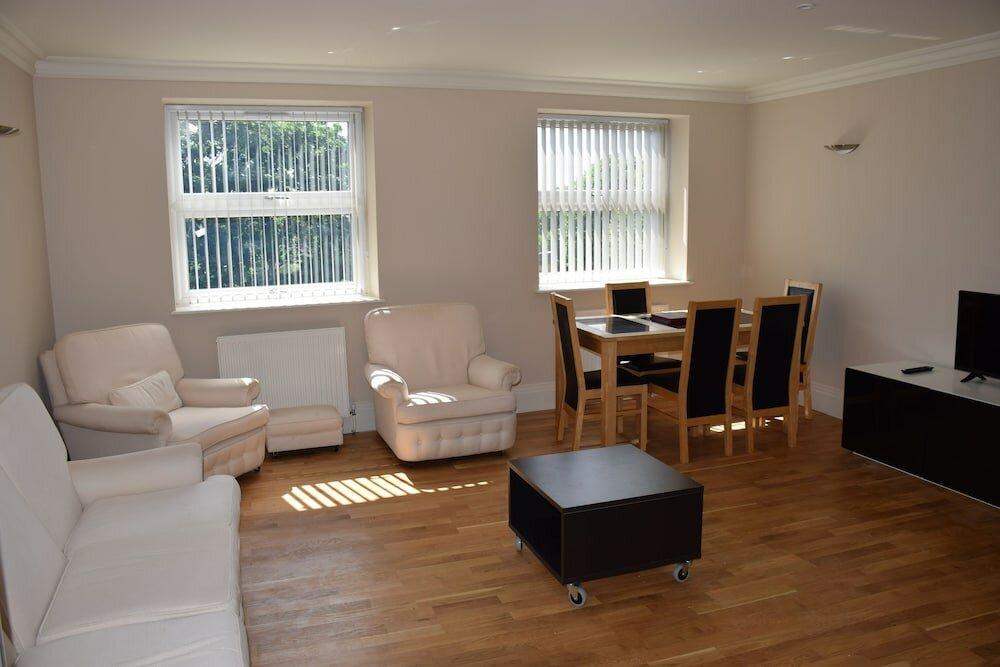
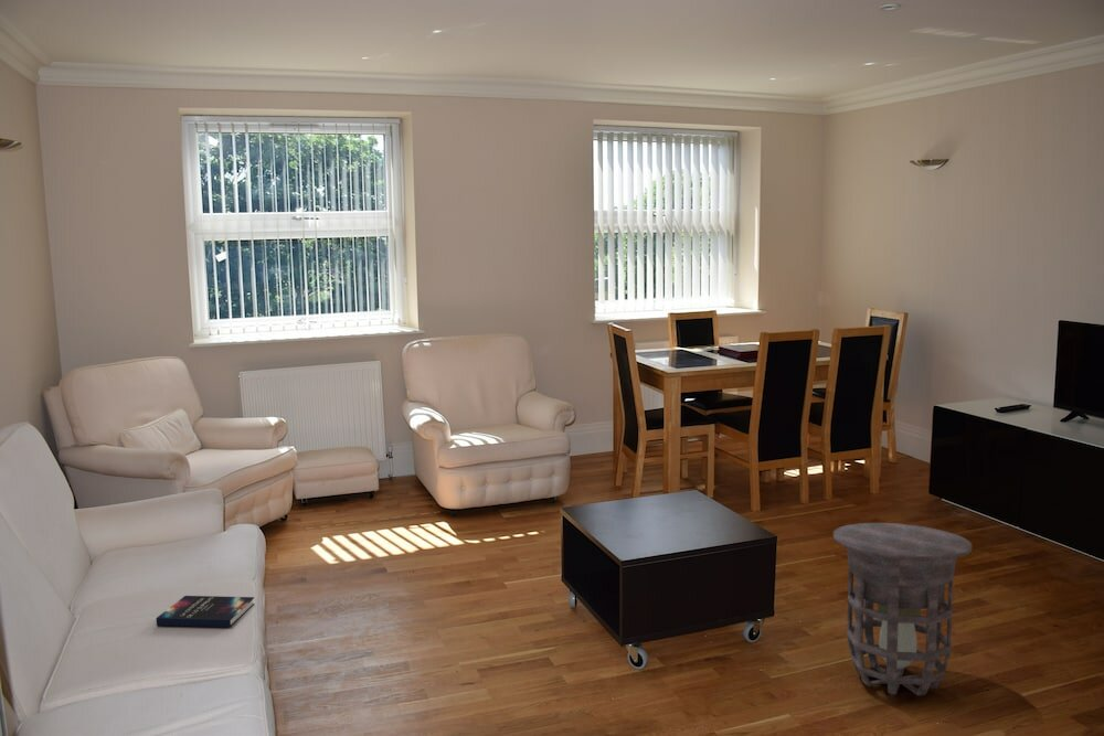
+ side table [832,522,974,697]
+ hardback book [155,595,256,628]
